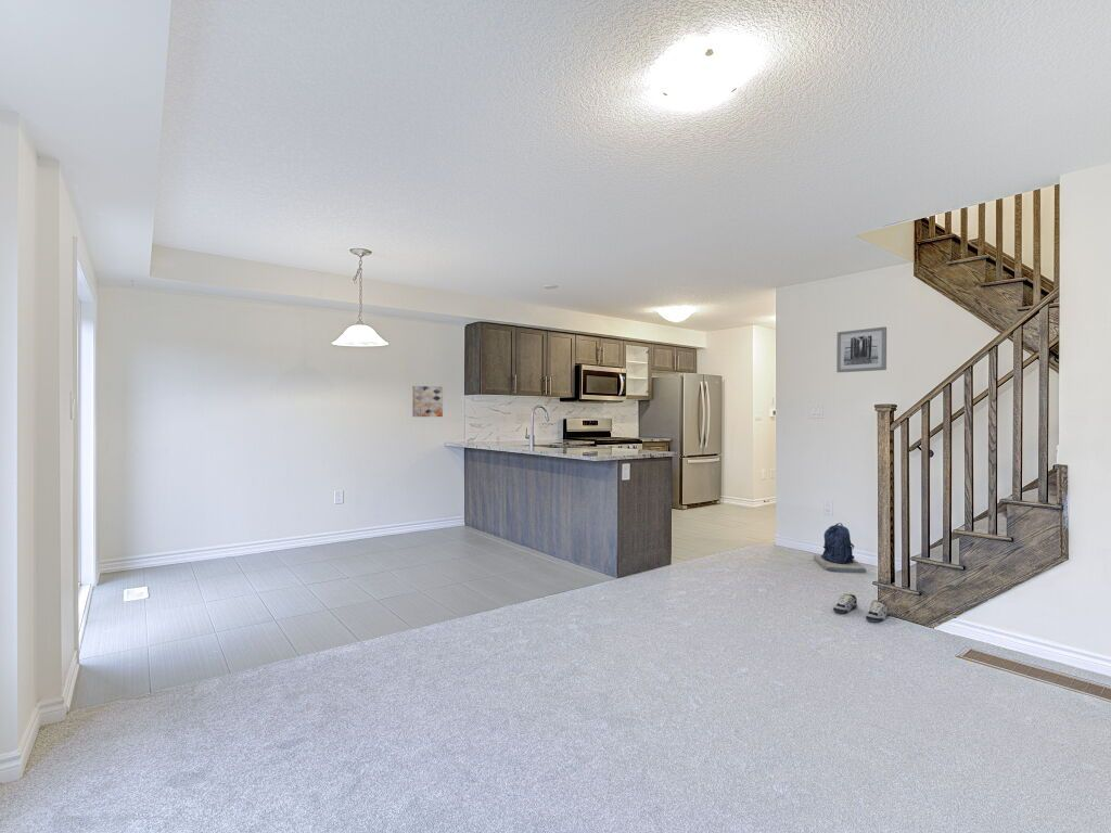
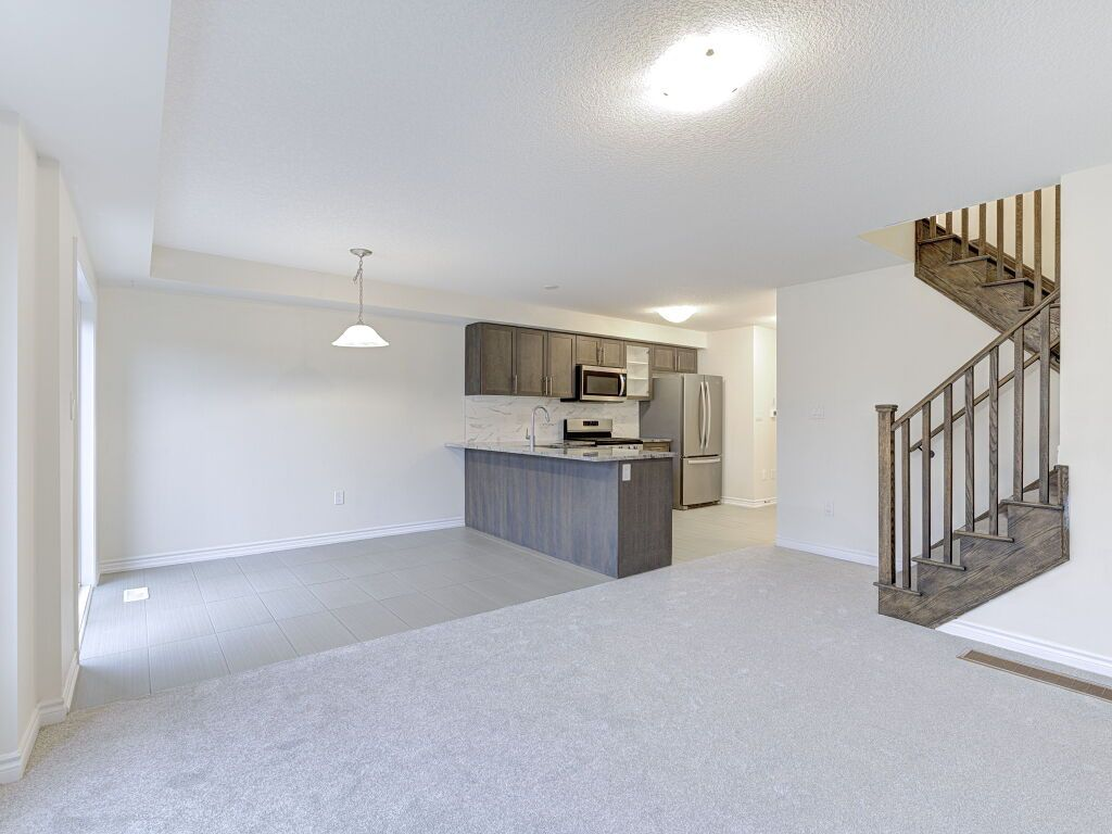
- wall art [411,385,444,418]
- backpack [813,522,867,574]
- shoe [832,593,890,623]
- wall art [835,325,887,373]
